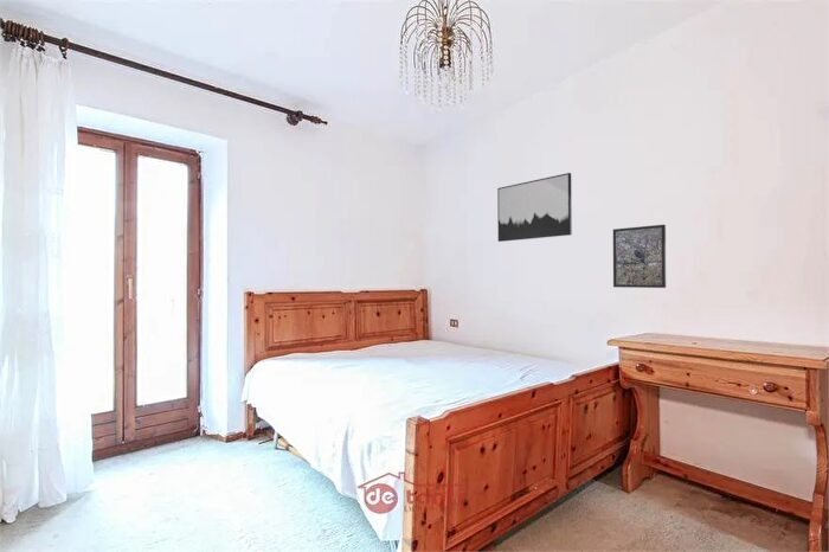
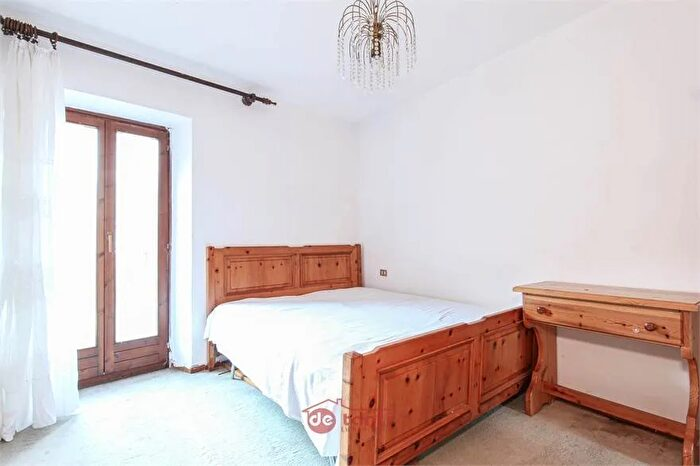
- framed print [612,224,667,289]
- wall art [496,172,573,243]
